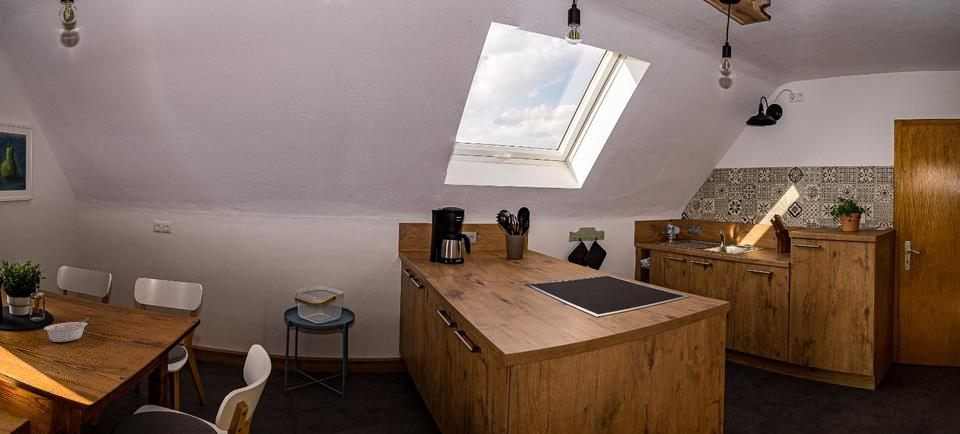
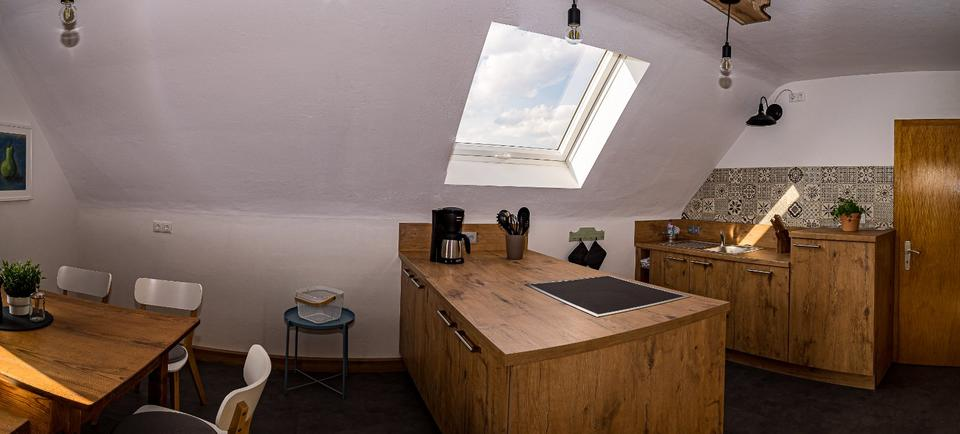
- legume [43,317,90,343]
